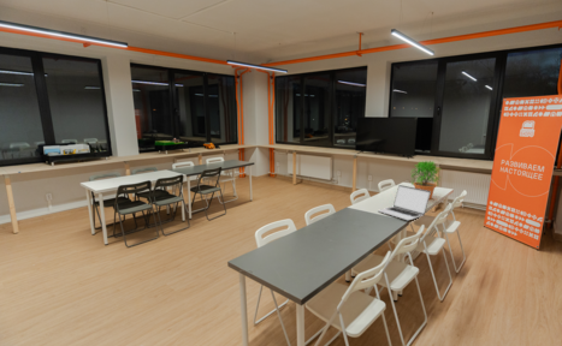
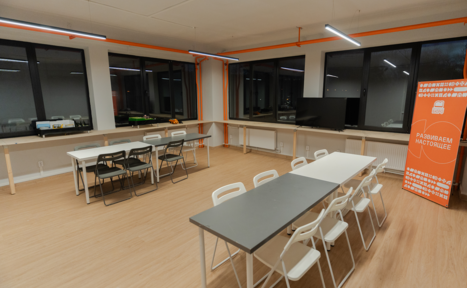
- potted plant [409,159,442,201]
- laptop [377,184,431,221]
